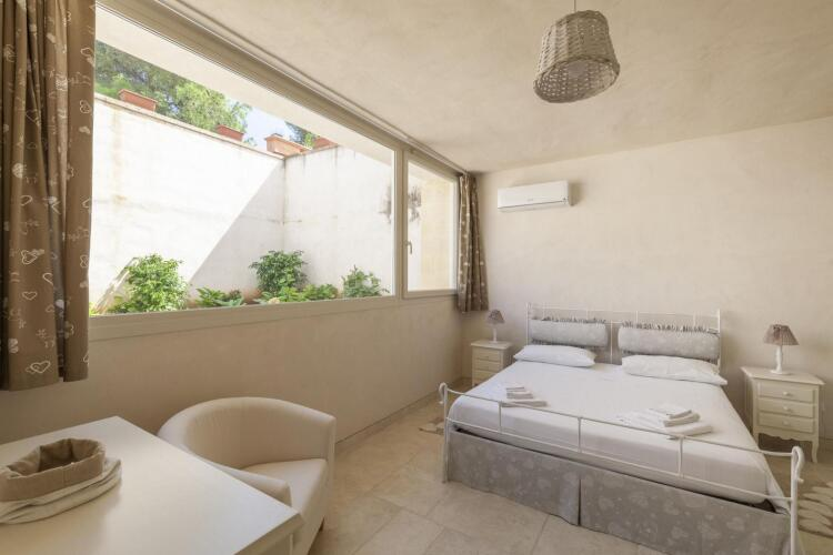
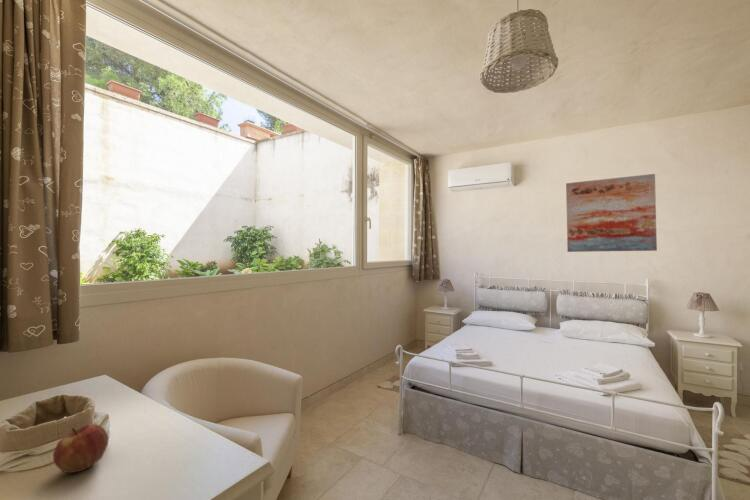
+ apple [52,423,110,474]
+ wall art [565,173,658,253]
